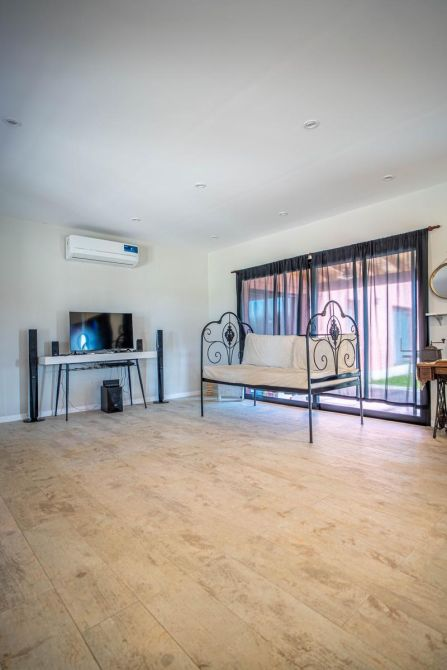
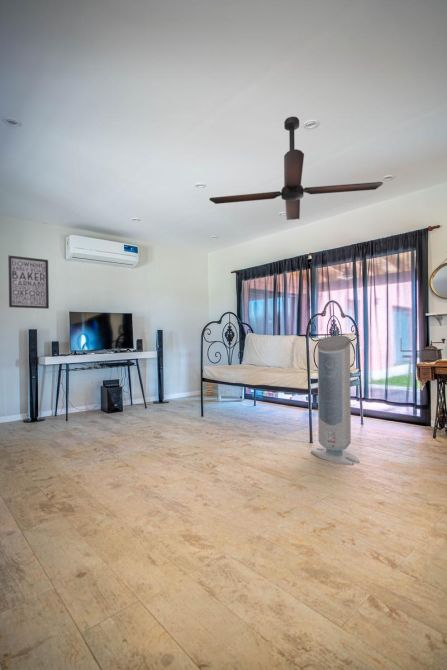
+ wall art [7,254,50,310]
+ ceiling fan [208,116,384,221]
+ air purifier [310,334,361,466]
